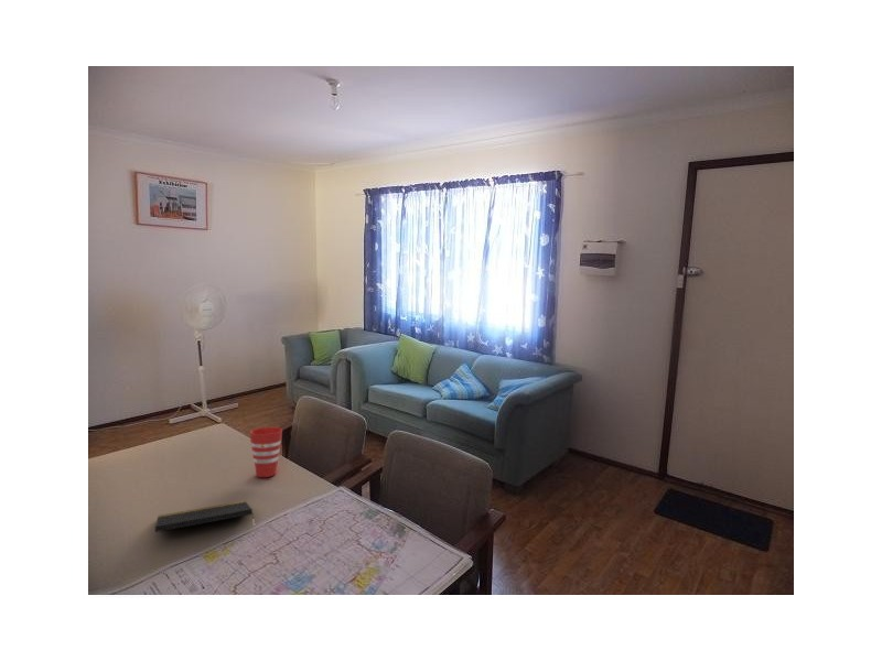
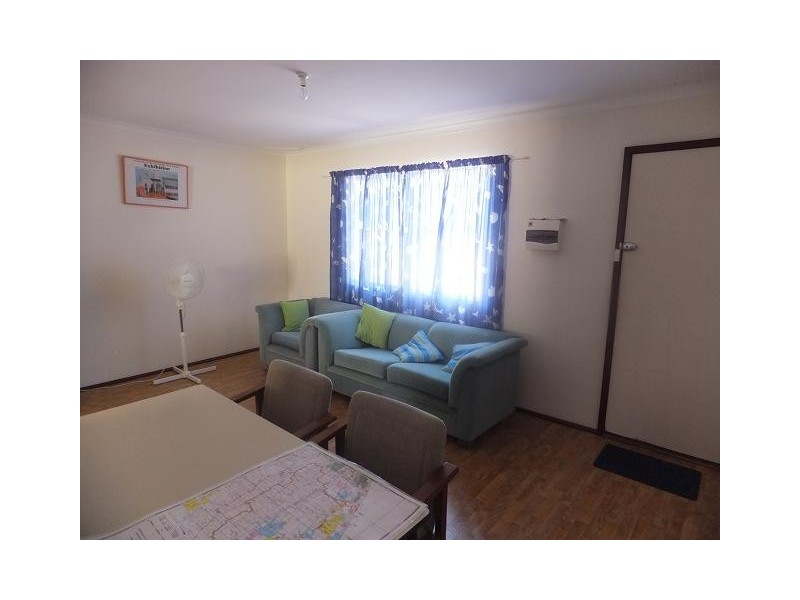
- notepad [154,500,255,533]
- cup [249,426,283,478]
